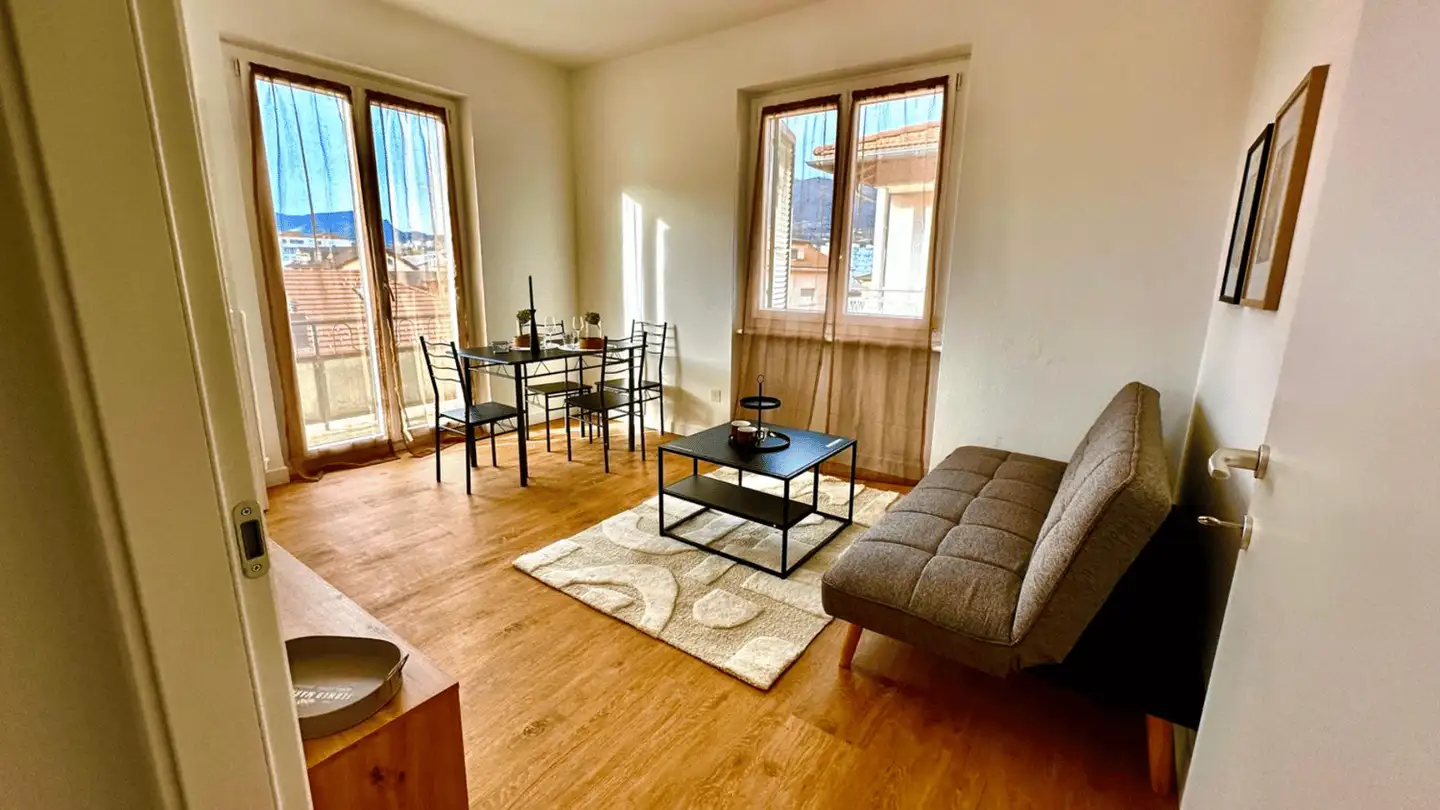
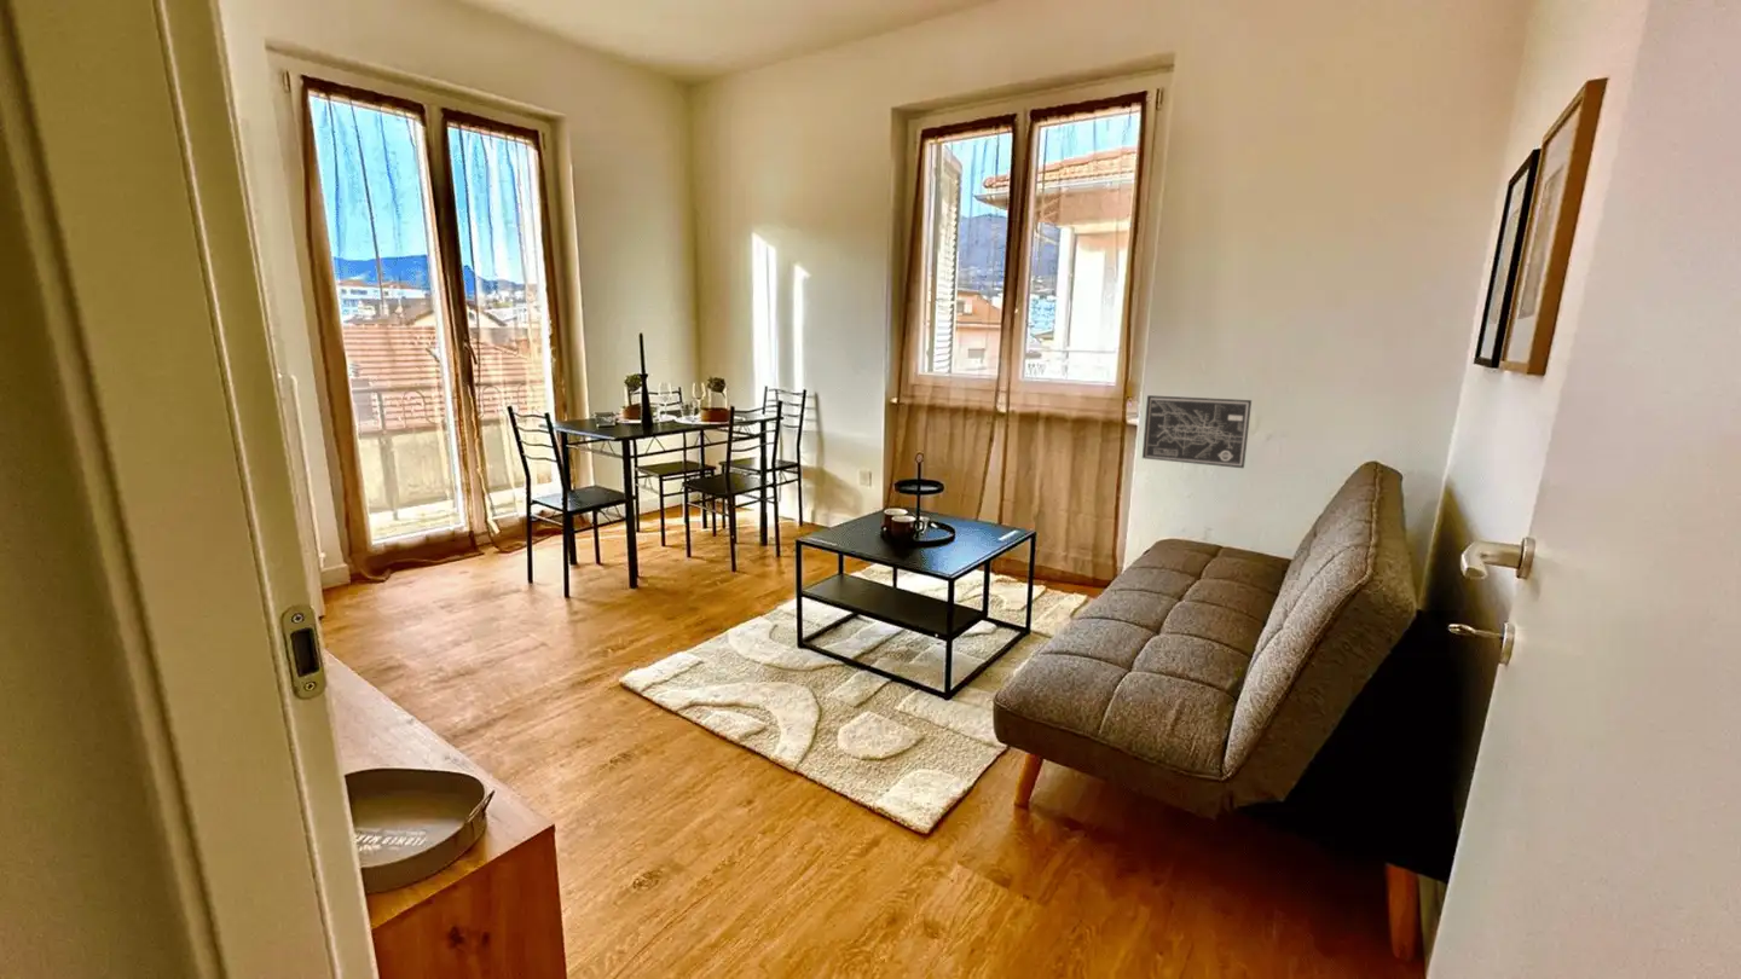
+ wall art [1141,394,1253,469]
